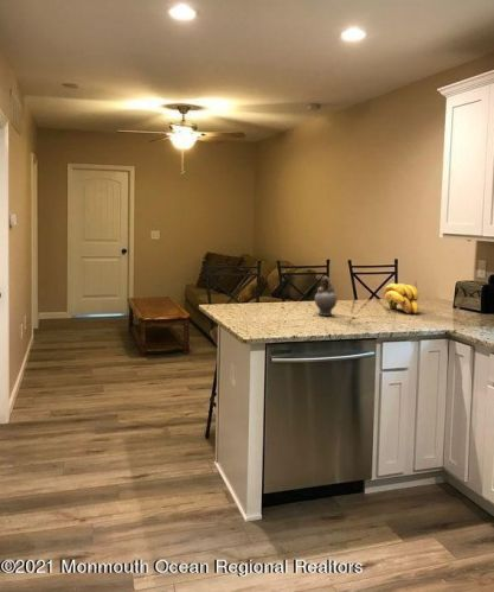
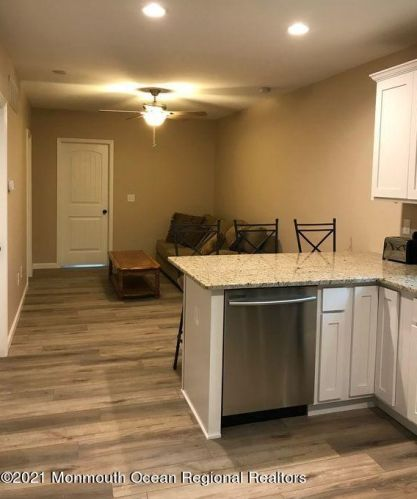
- teapot [314,275,339,317]
- banana bunch [383,282,421,314]
